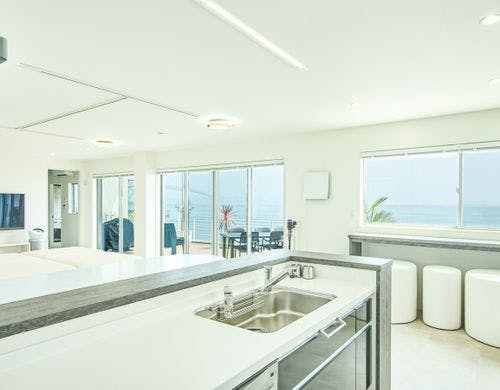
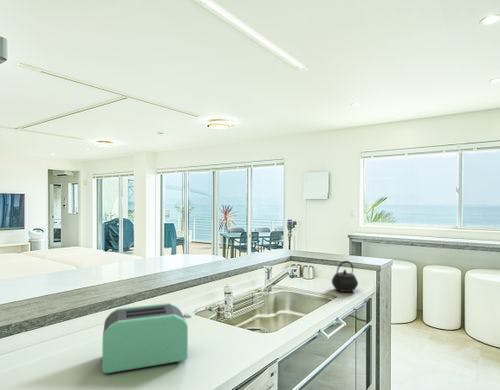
+ kettle [331,260,359,293]
+ toaster [101,302,193,374]
